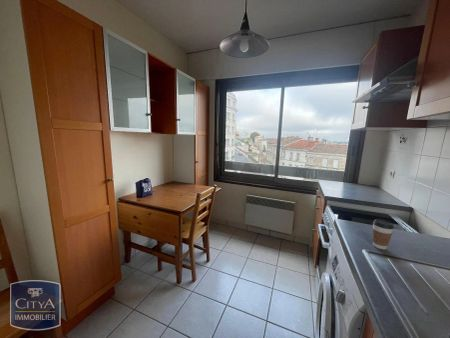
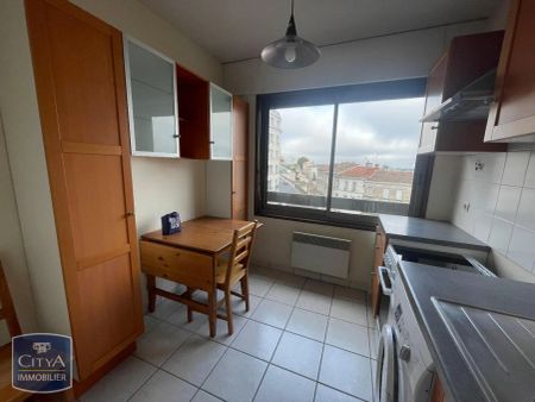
- coffee cup [372,218,395,250]
